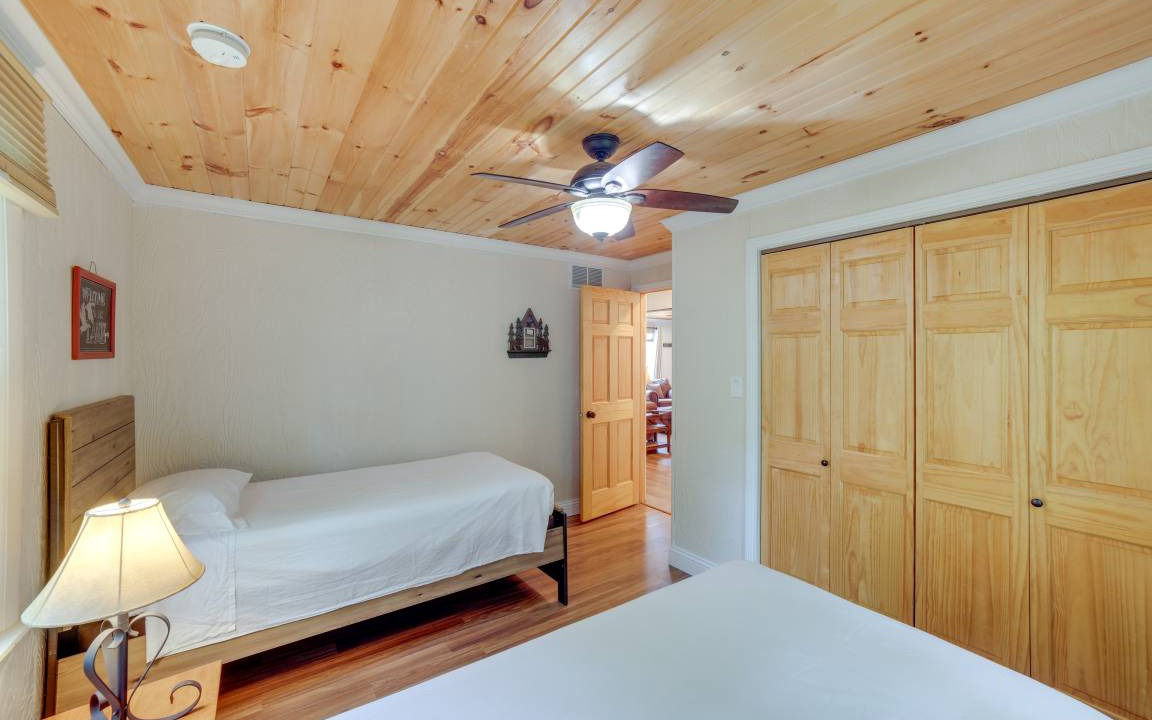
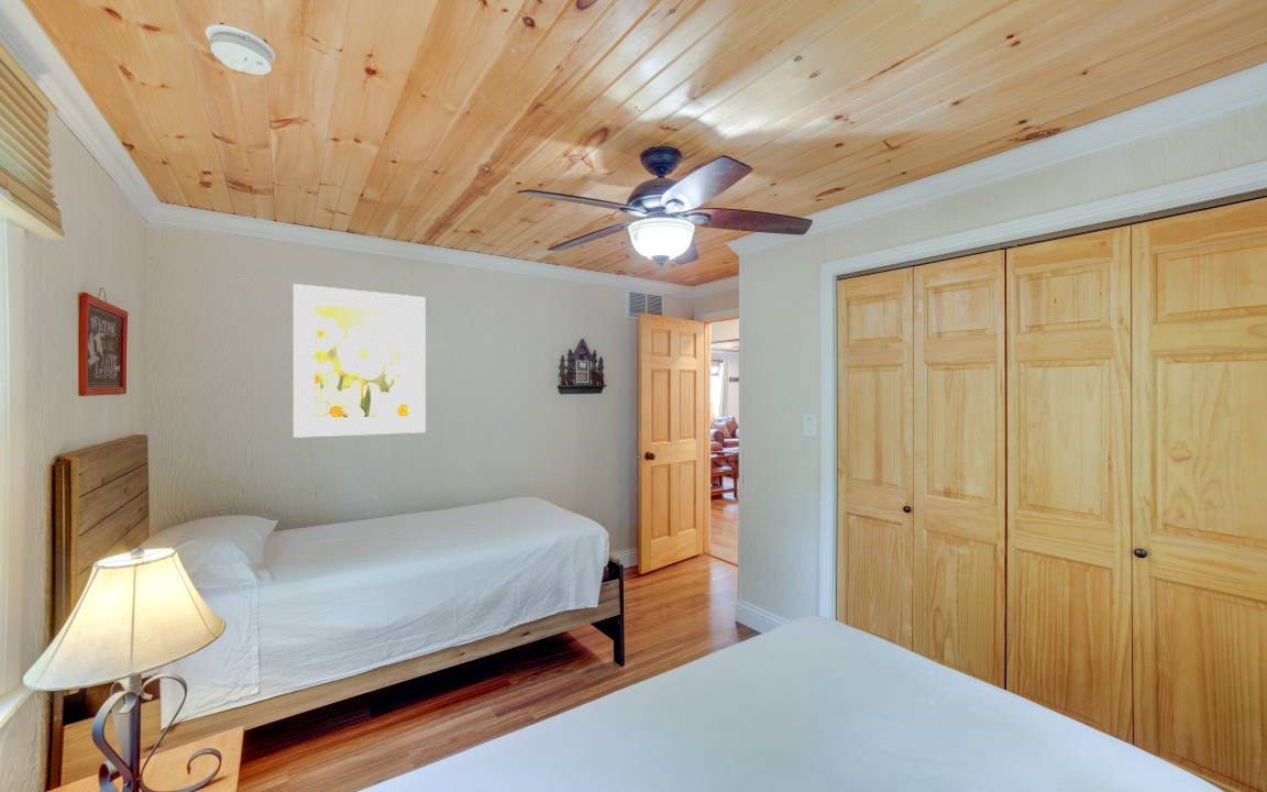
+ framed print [291,283,427,439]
